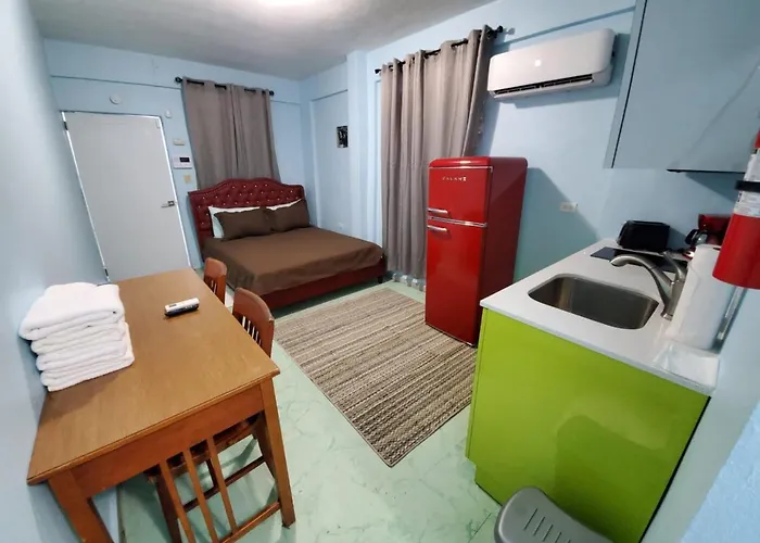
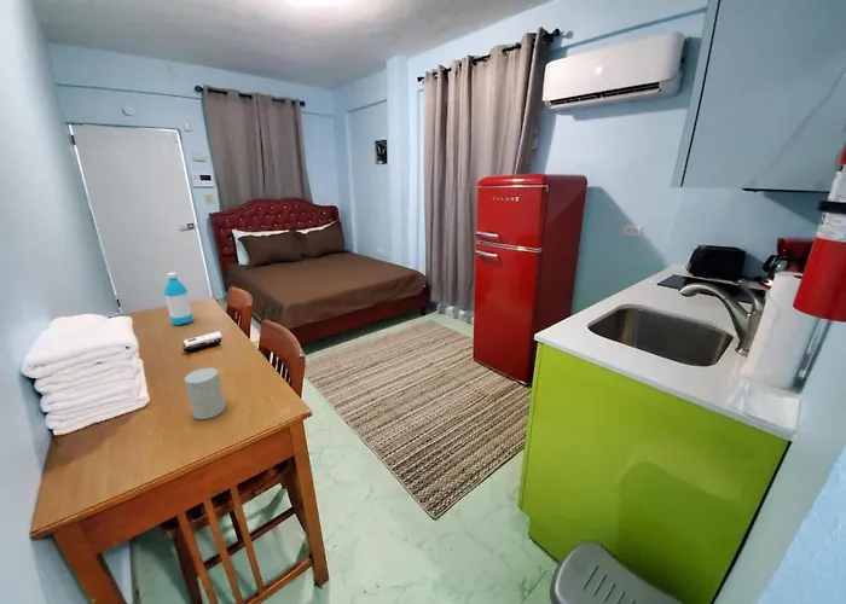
+ water bottle [163,272,195,326]
+ cup [184,367,226,420]
